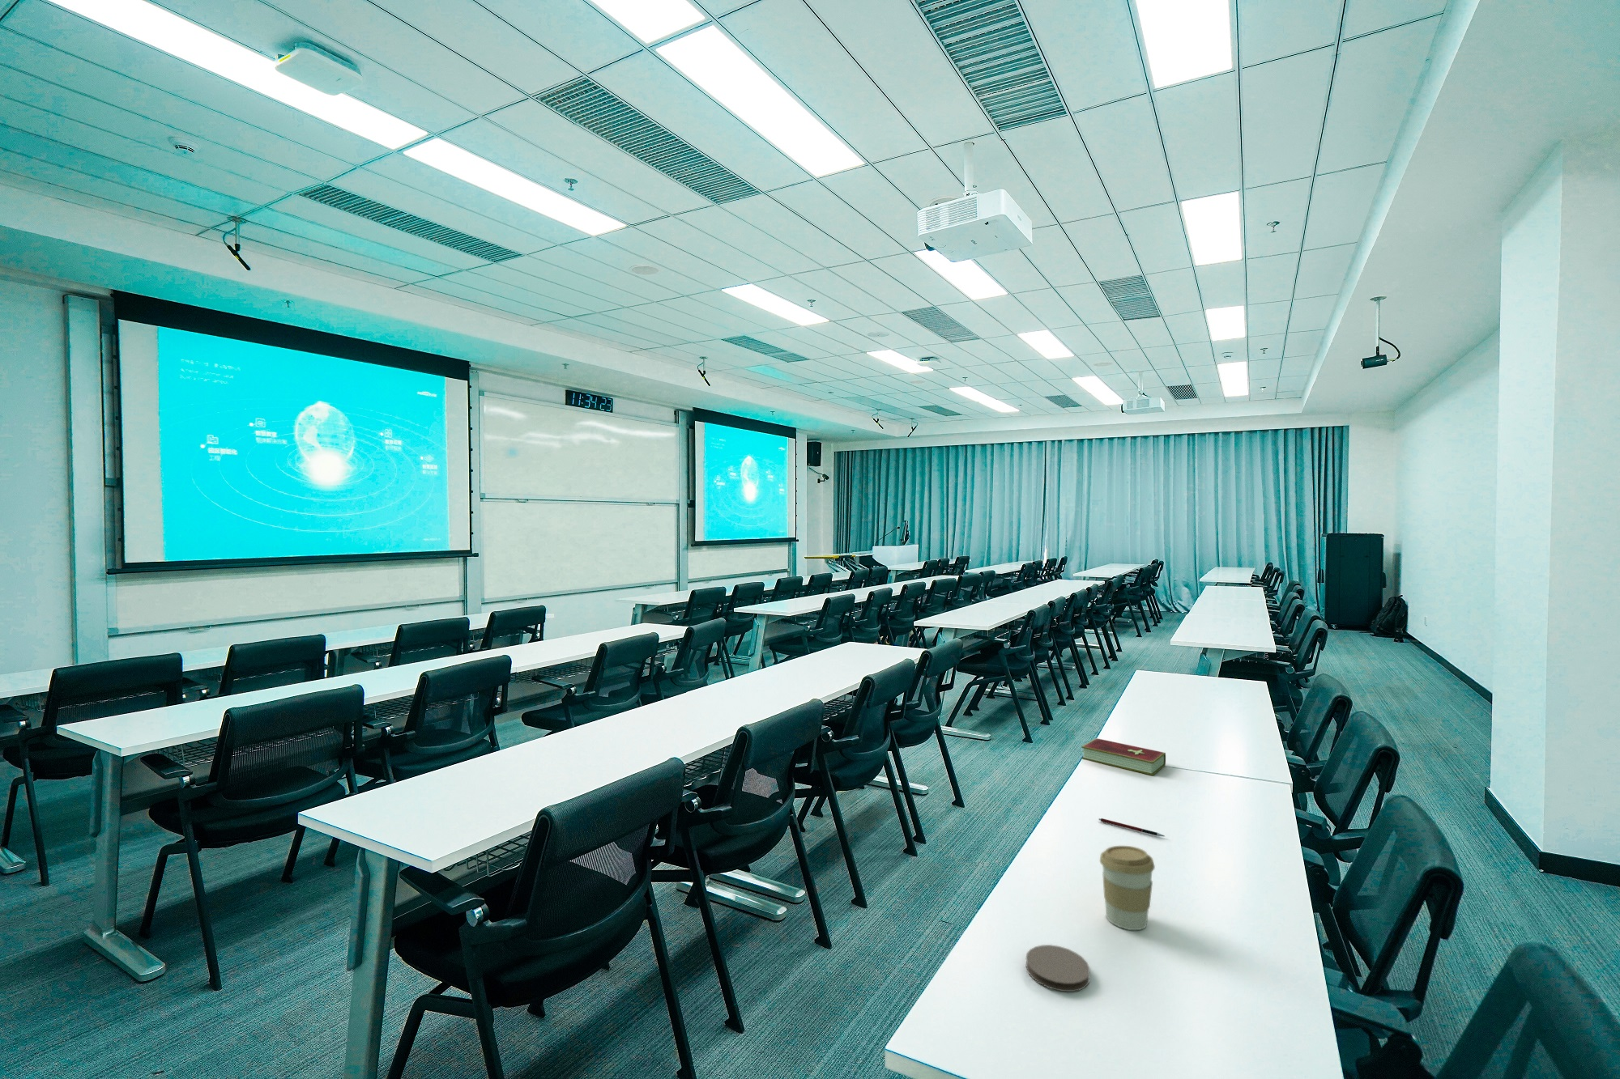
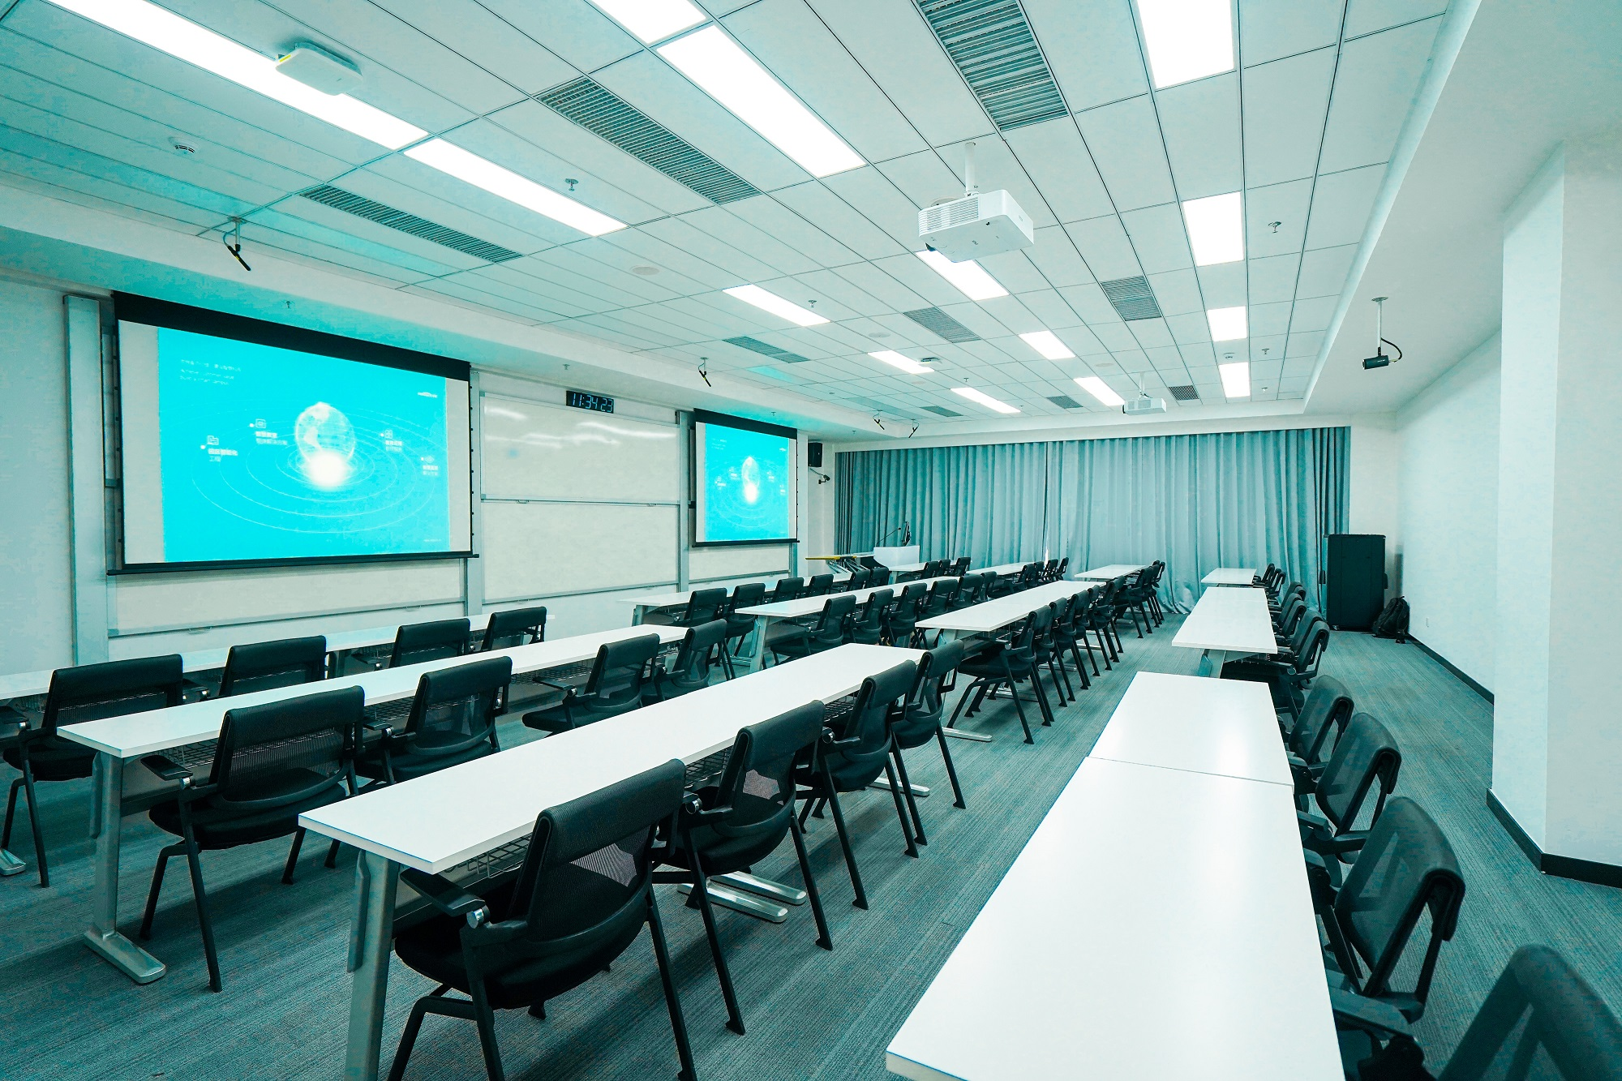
- coffee cup [1100,845,1156,931]
- coaster [1025,944,1091,992]
- pen [1098,818,1166,837]
- hardcover book [1080,737,1166,777]
